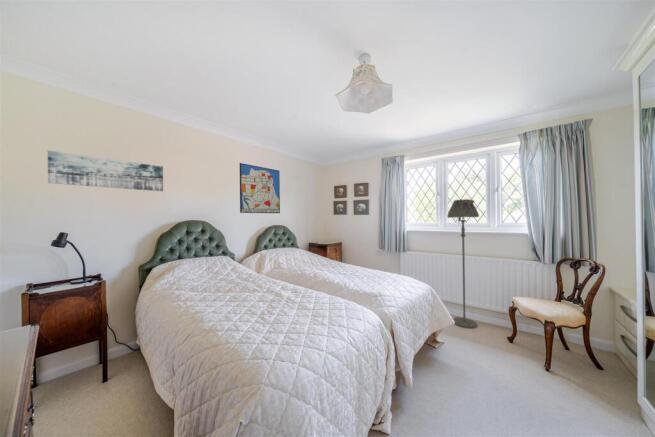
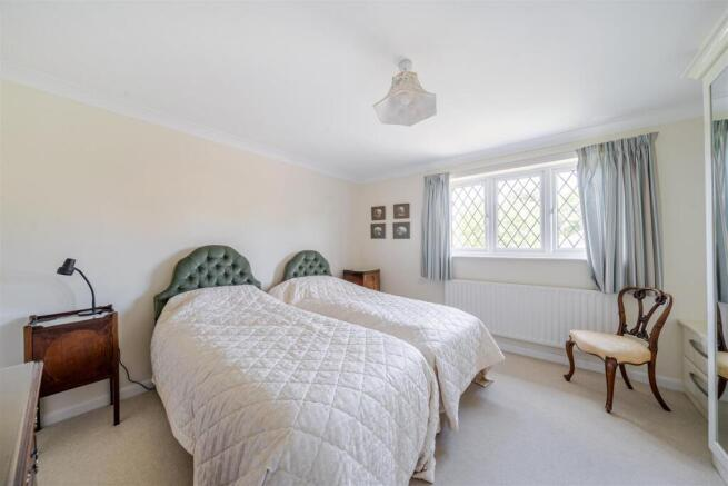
- wall art [47,149,164,192]
- floor lamp [446,198,480,329]
- wall art [239,162,281,214]
